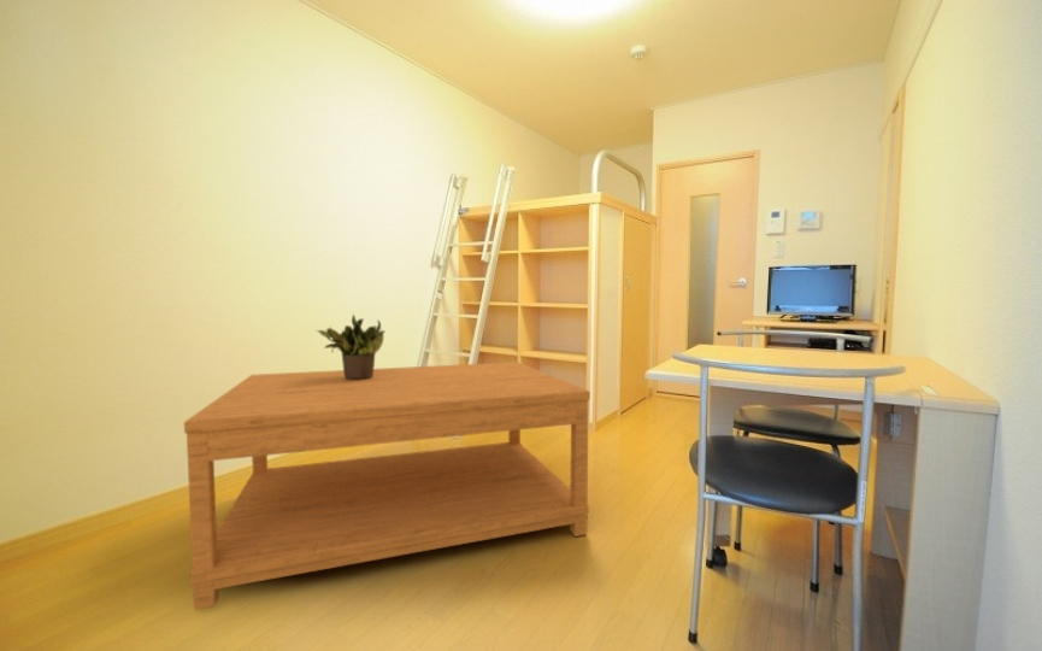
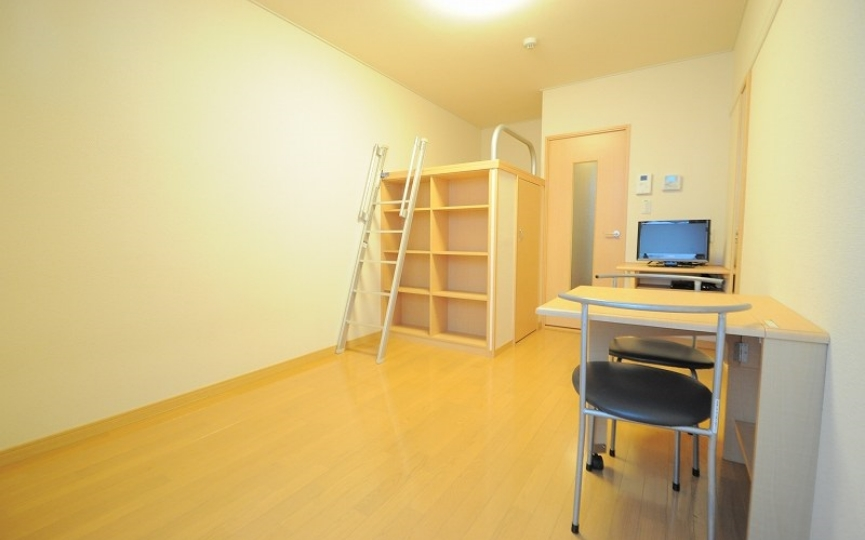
- potted plant [314,312,385,379]
- coffee table [183,360,591,611]
